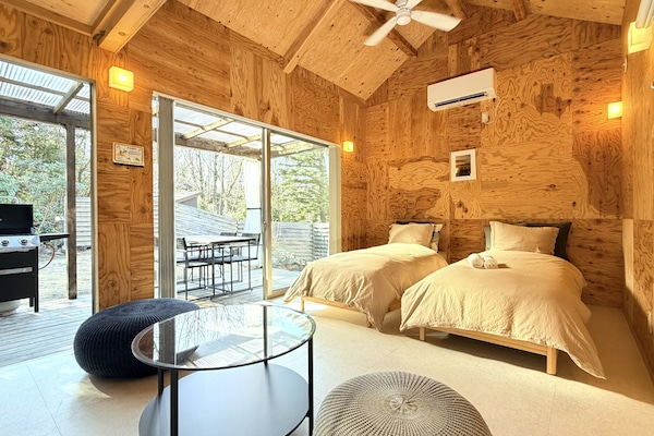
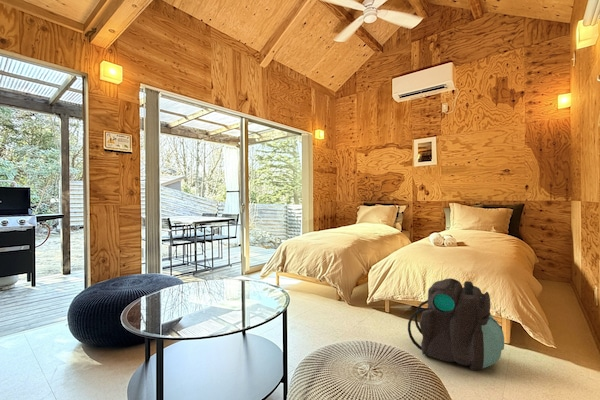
+ backpack [407,277,505,371]
